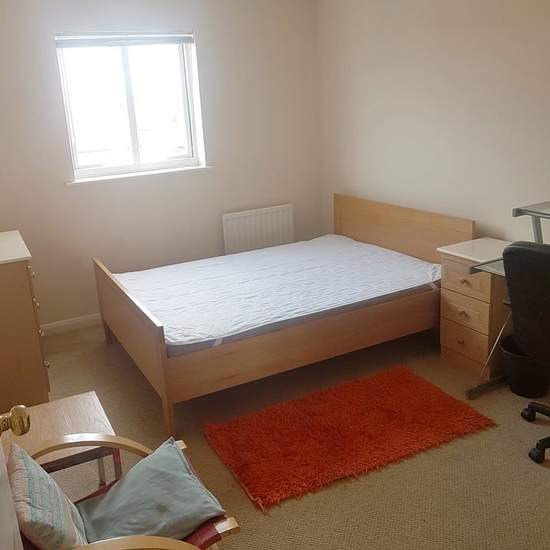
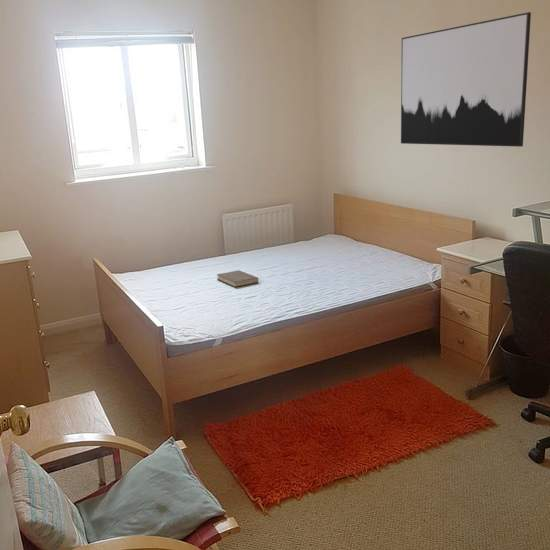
+ book [216,269,259,288]
+ wall art [400,11,532,148]
